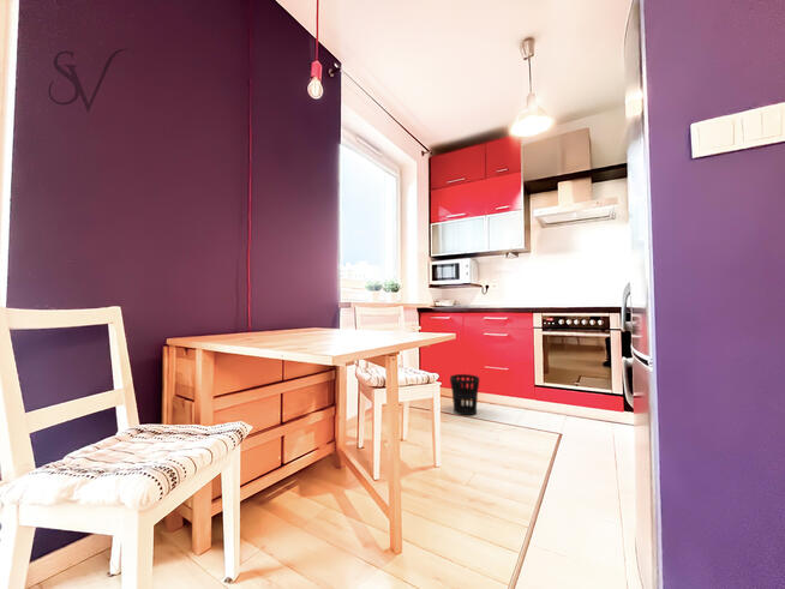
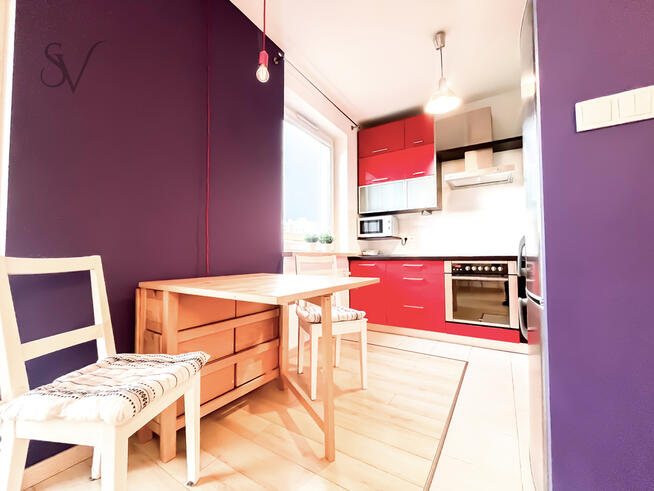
- wastebasket [449,373,480,416]
